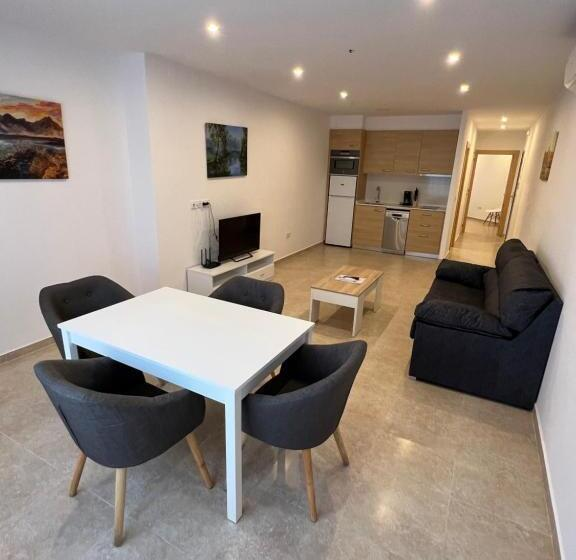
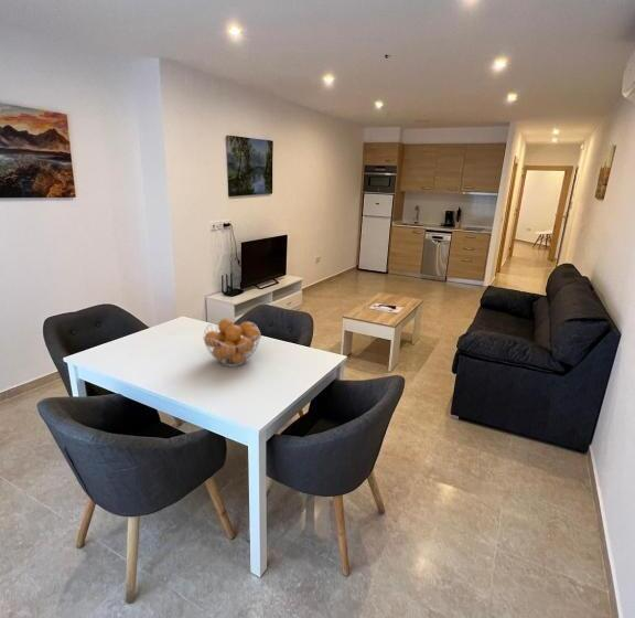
+ fruit basket [202,318,262,367]
